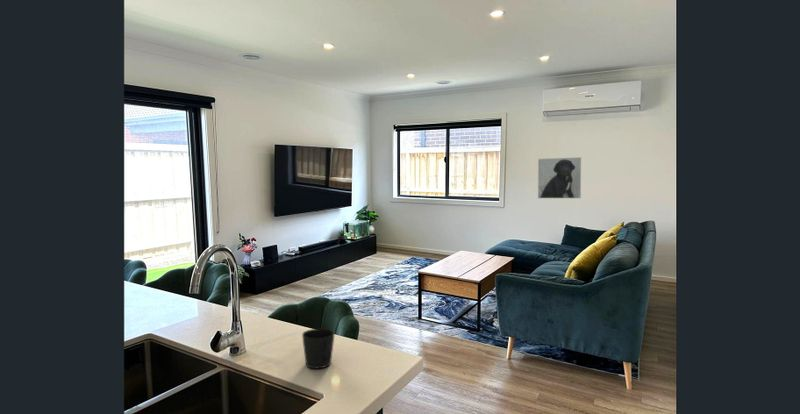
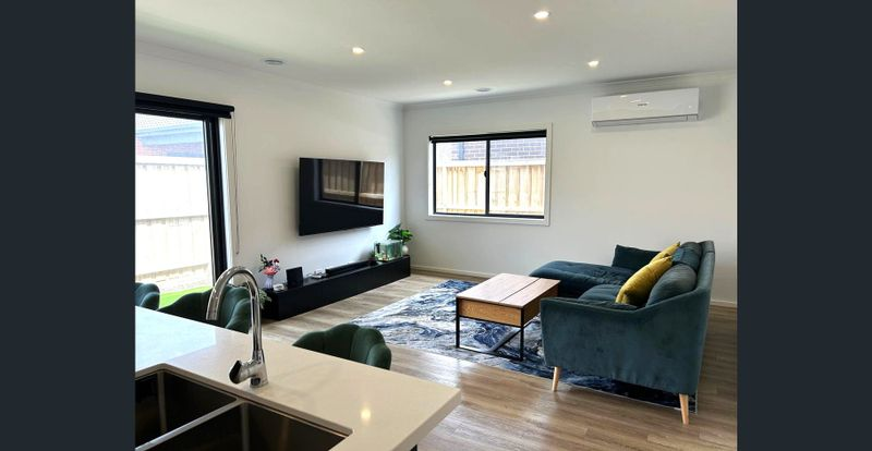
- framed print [537,156,582,199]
- cup [301,328,335,370]
